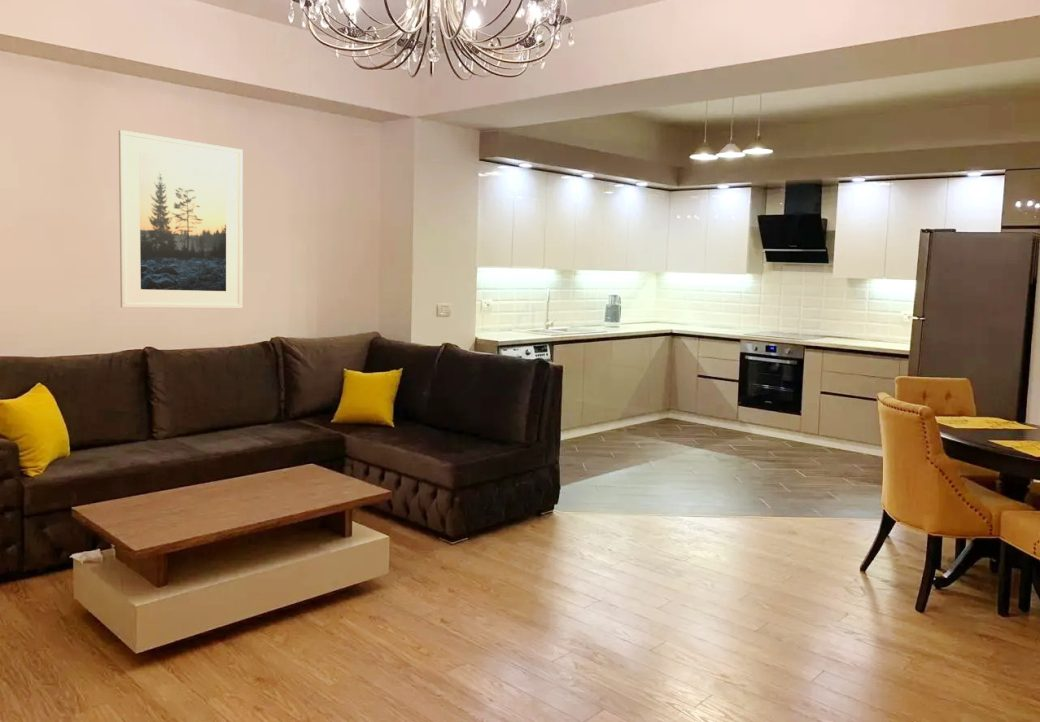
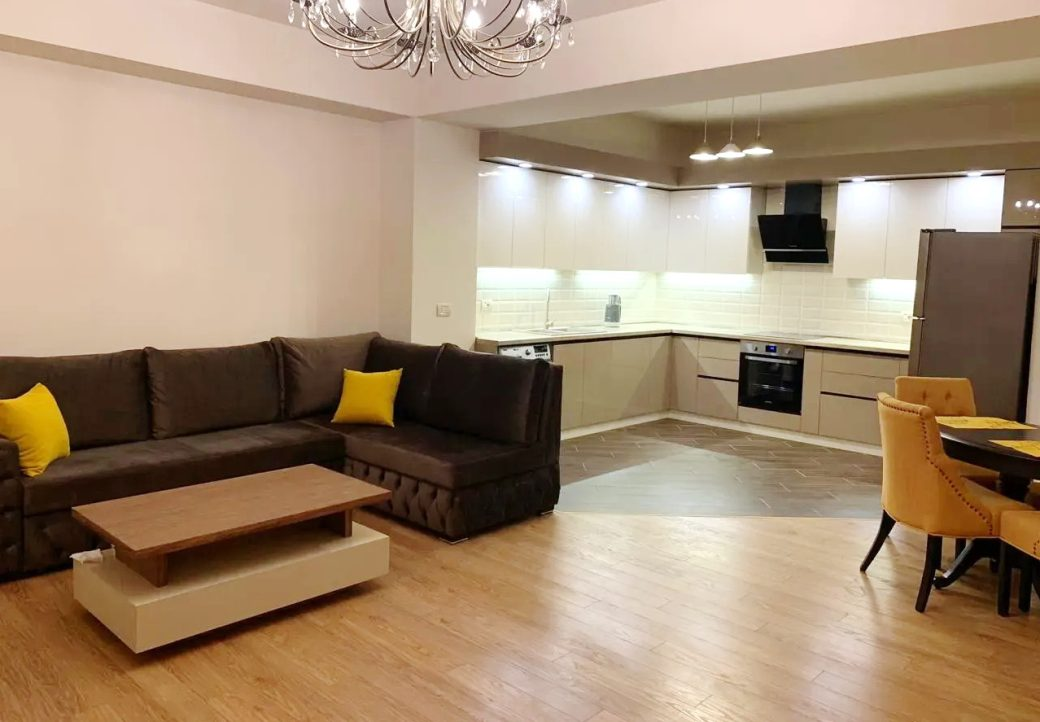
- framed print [118,129,244,309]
